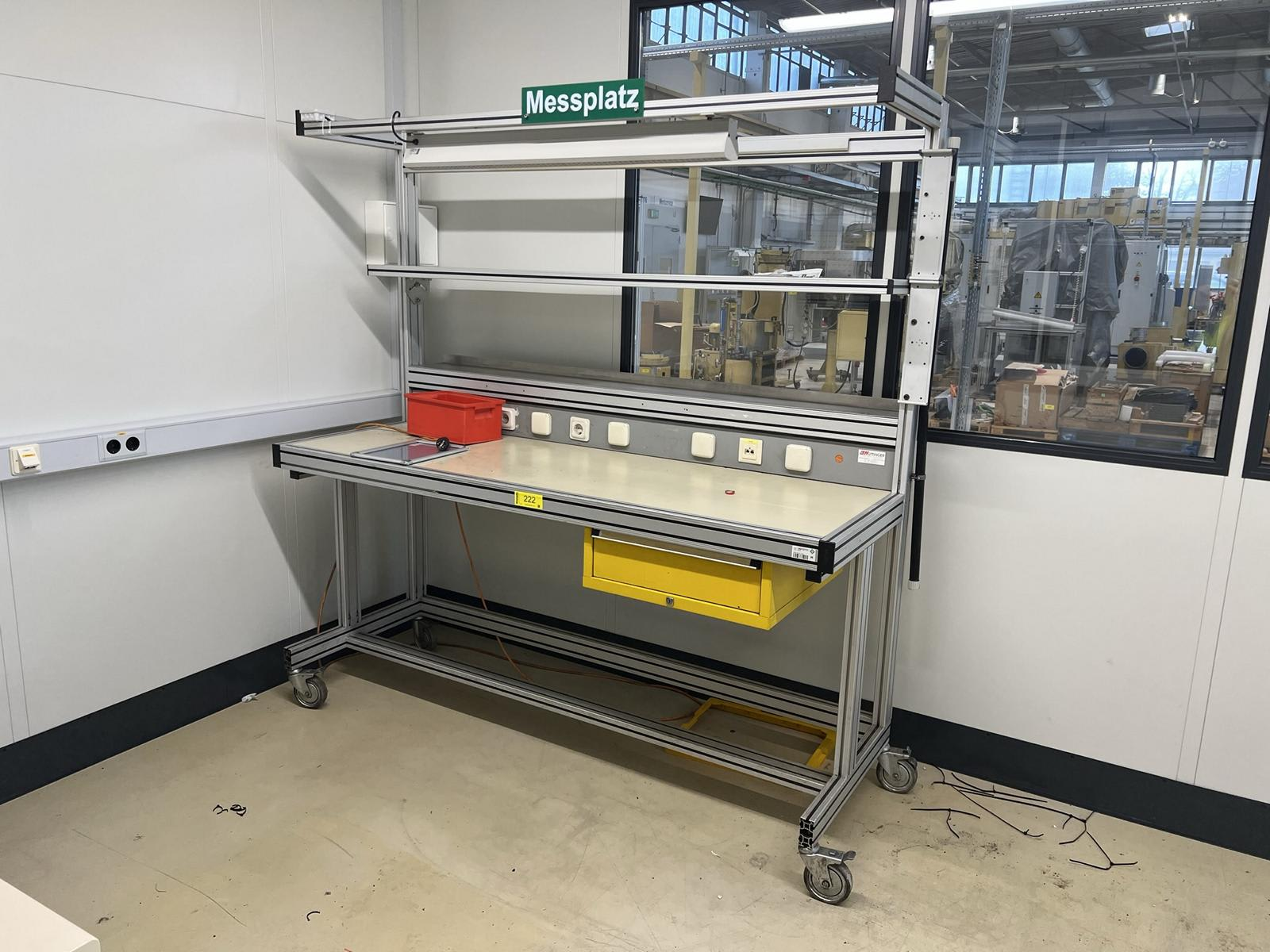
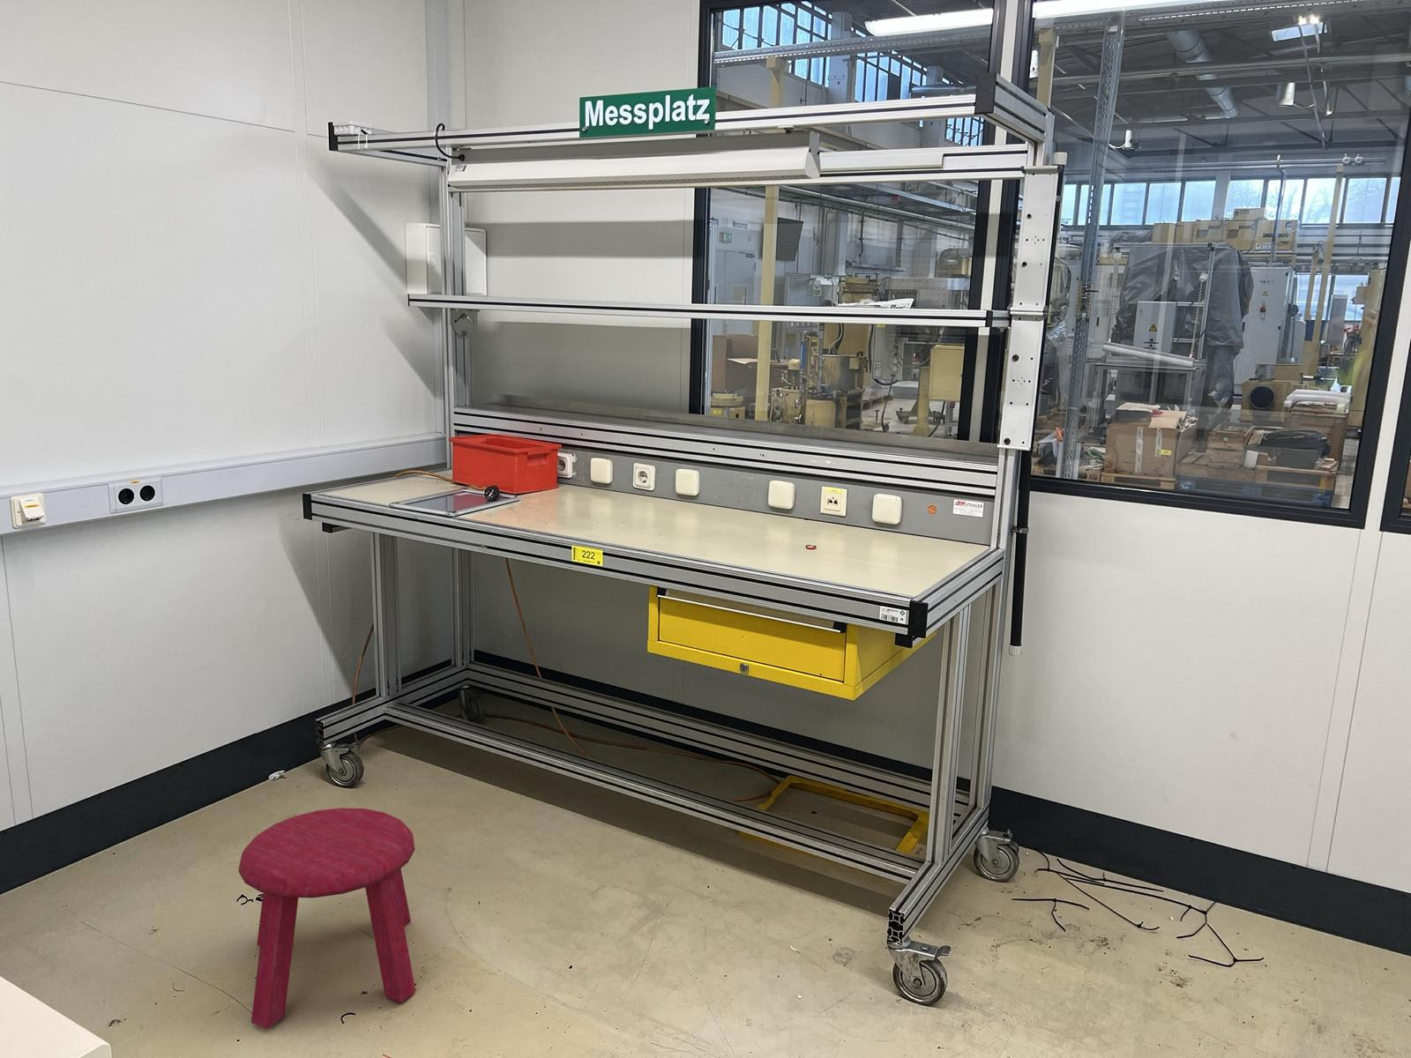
+ stool [238,807,417,1030]
